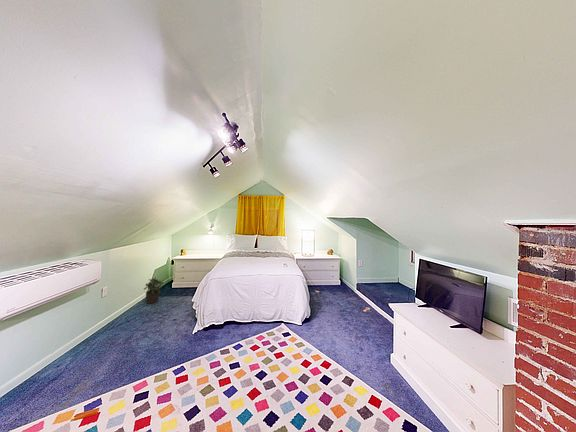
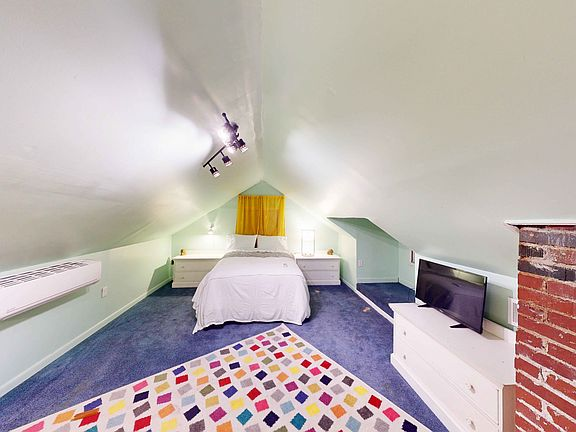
- potted plant [143,276,165,305]
